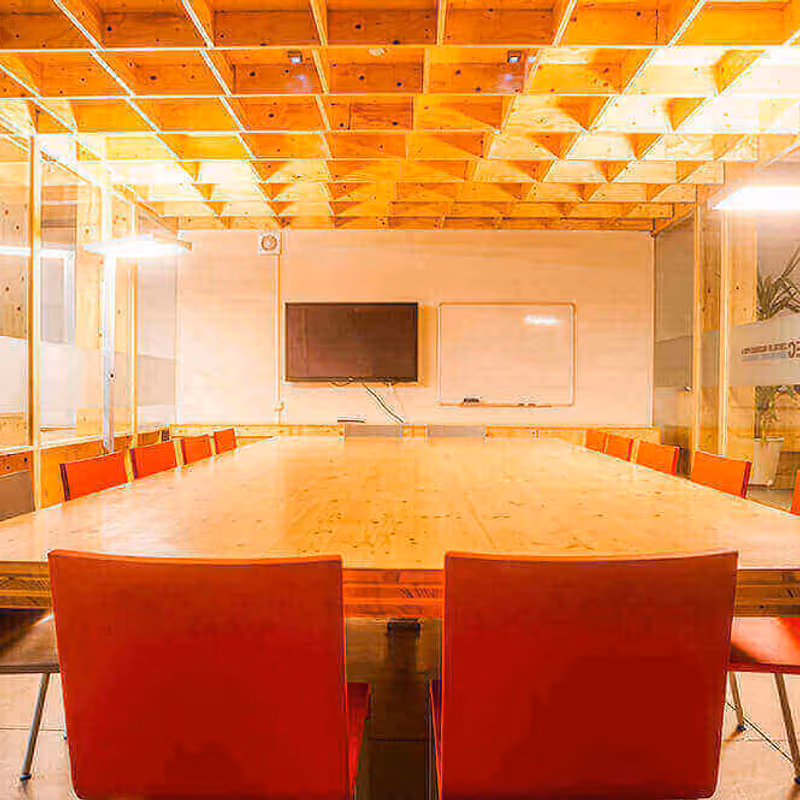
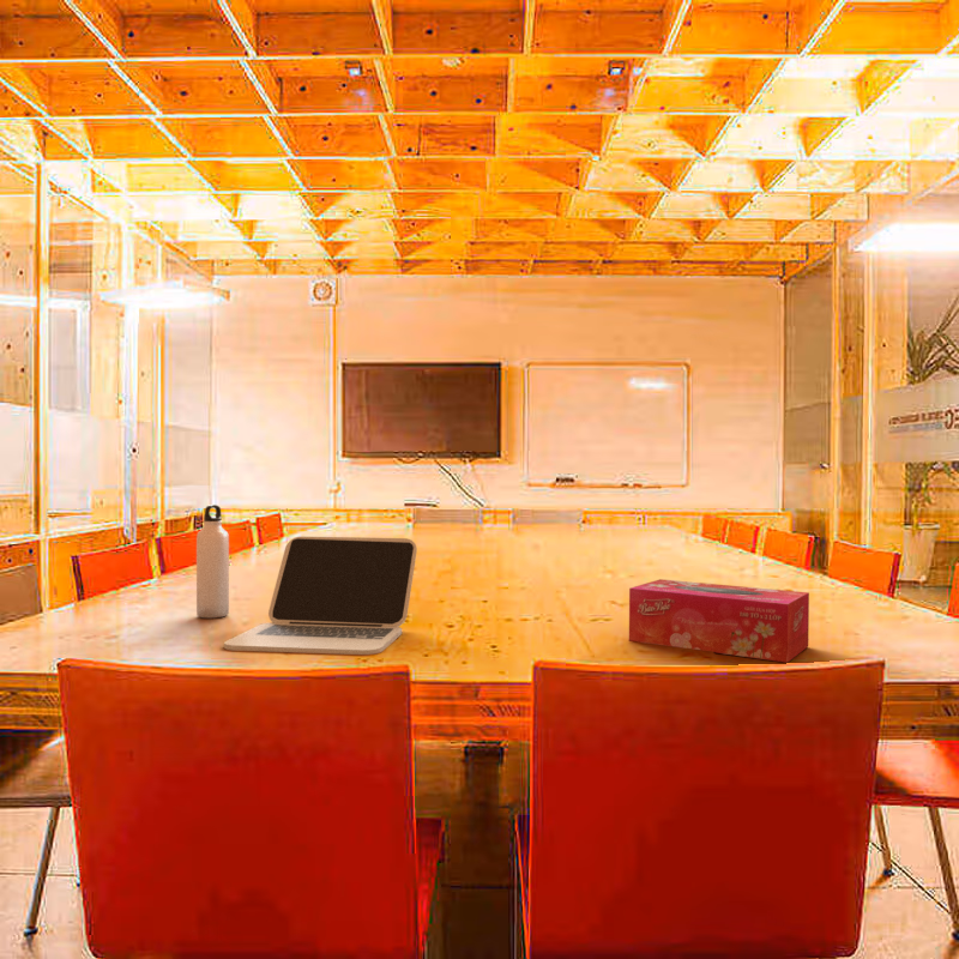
+ water bottle [195,503,230,620]
+ tissue box [628,578,810,664]
+ laptop [223,536,418,656]
